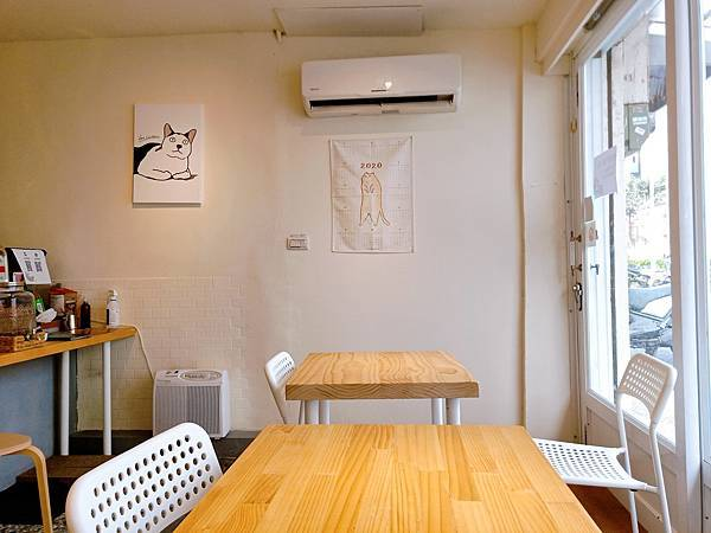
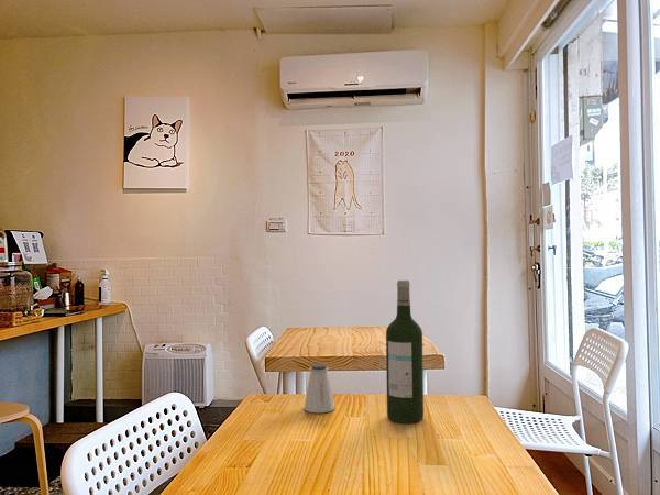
+ saltshaker [304,363,336,414]
+ wine bottle [385,279,425,425]
